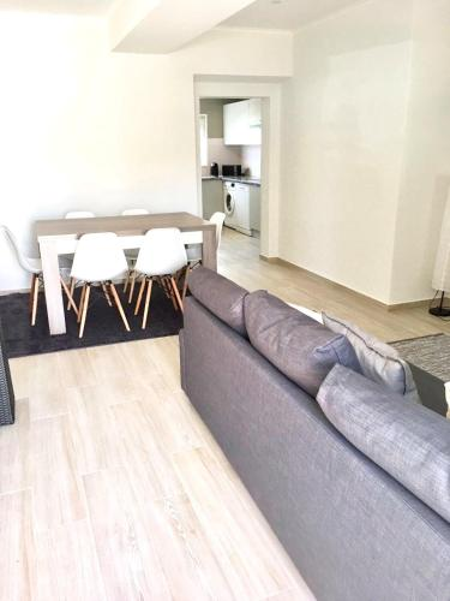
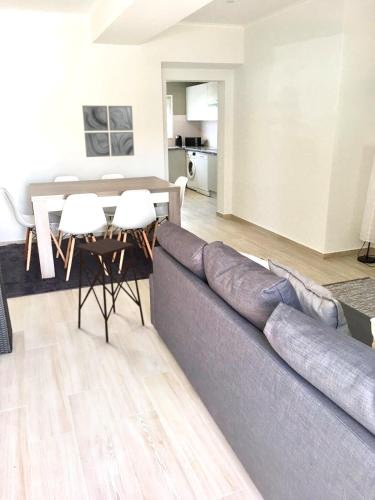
+ wall art [81,105,135,158]
+ side table [75,237,145,344]
